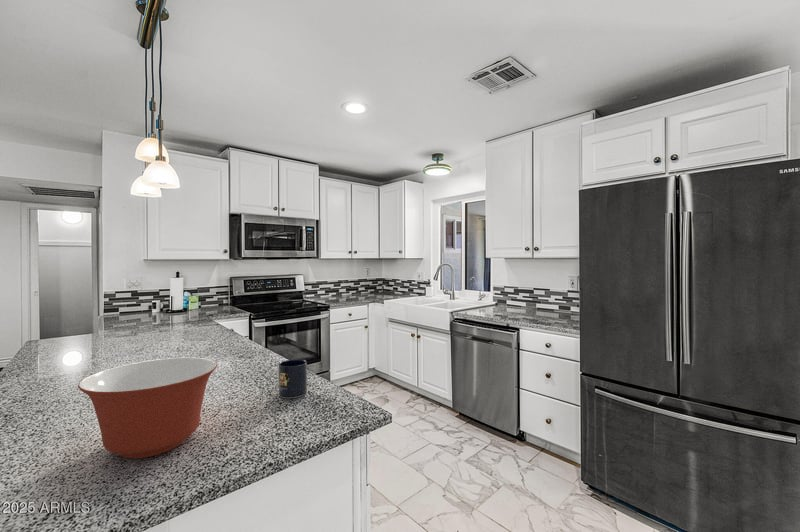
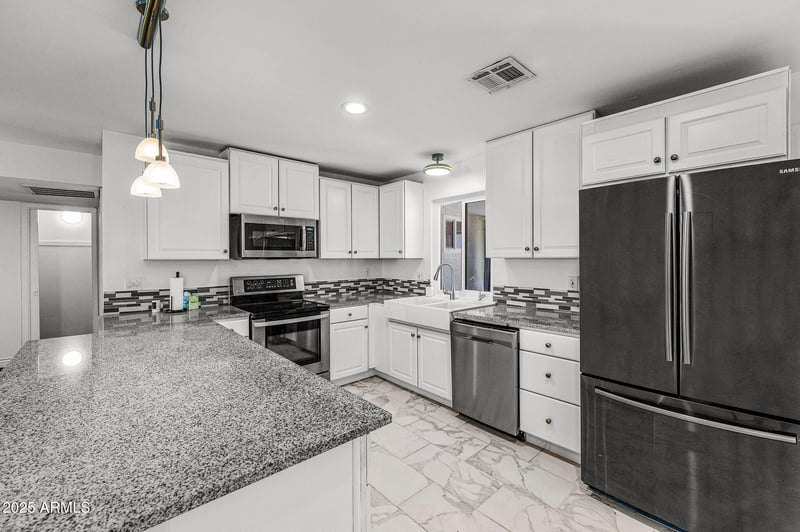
- mug [276,358,308,399]
- mixing bowl [77,357,218,459]
